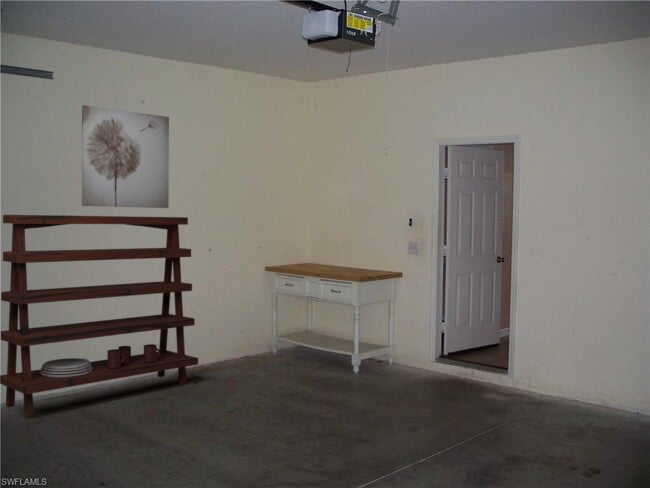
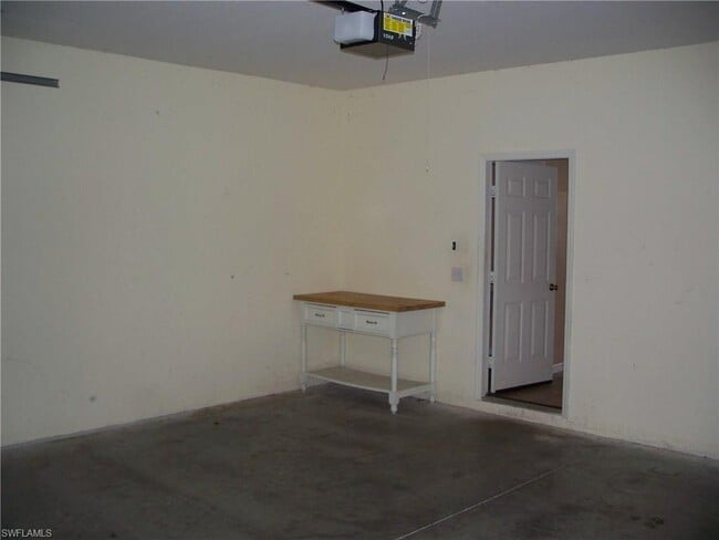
- wall art [81,104,170,209]
- shelving unit [0,214,199,417]
